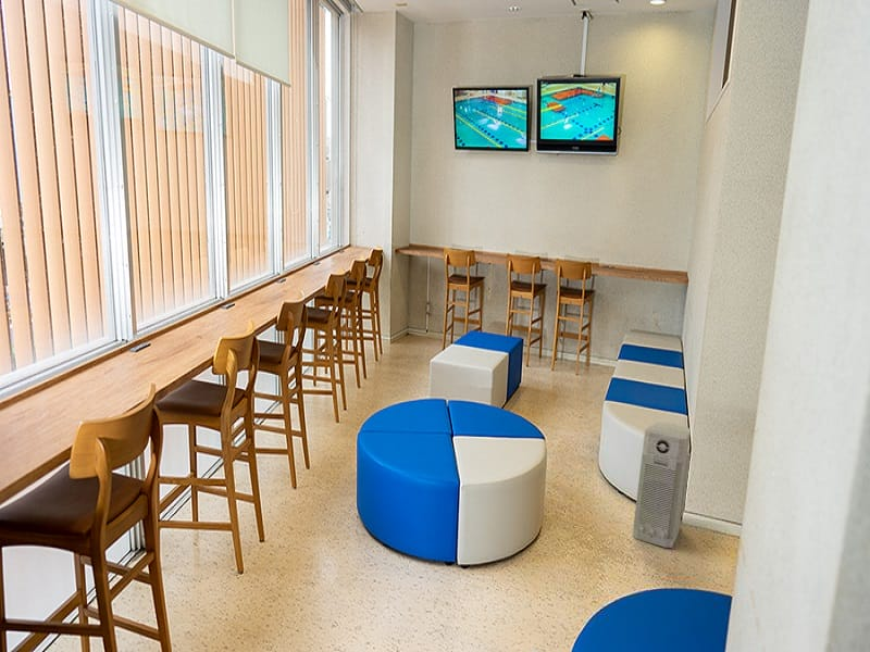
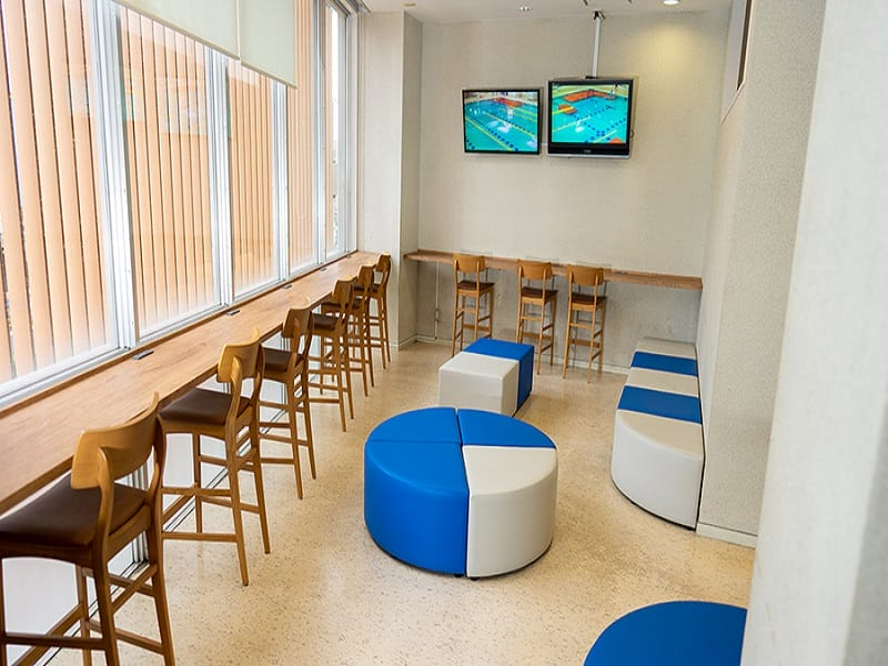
- air purifier [632,422,692,549]
